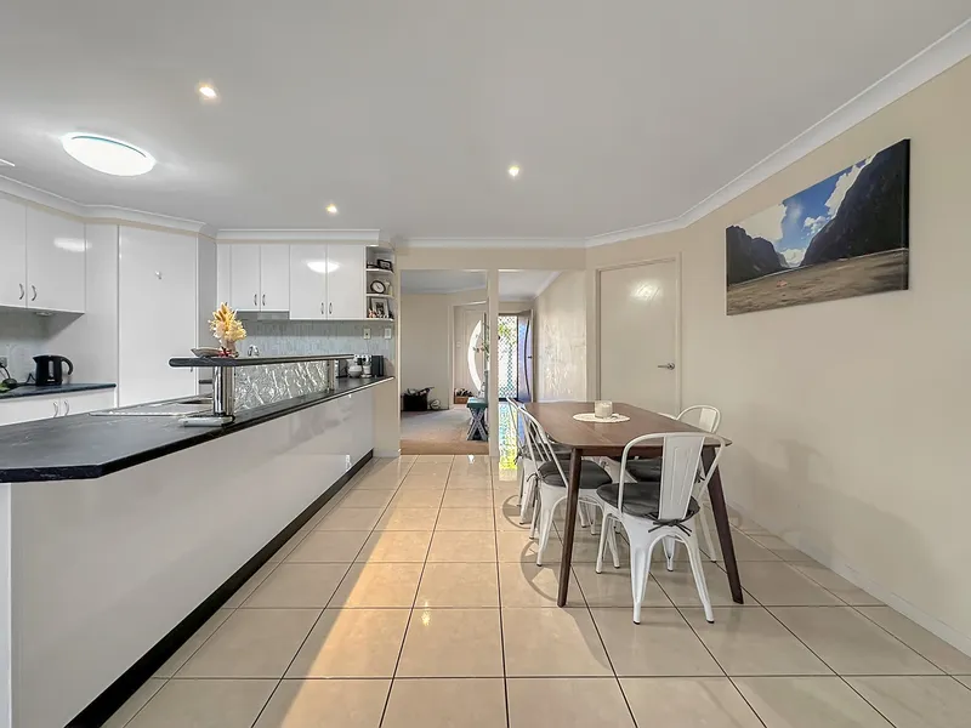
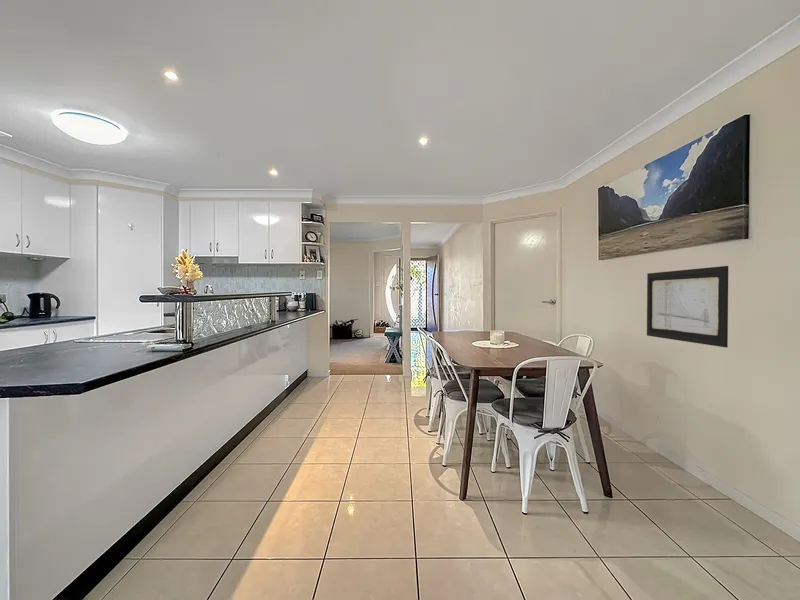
+ wall art [646,265,729,348]
